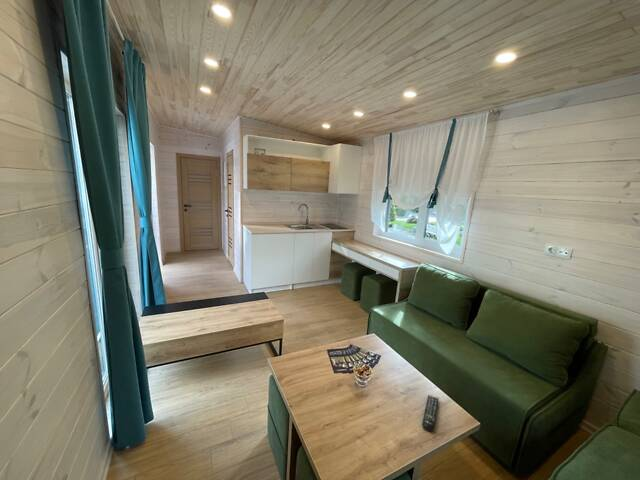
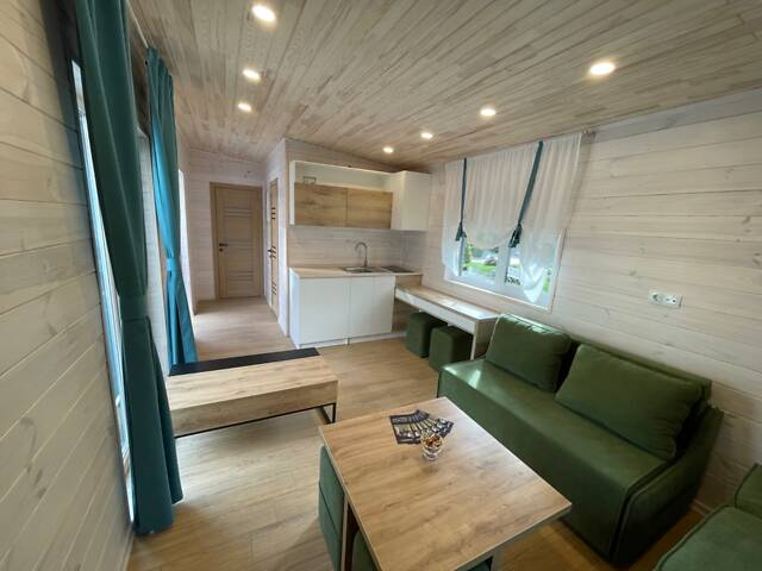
- remote control [421,394,440,433]
